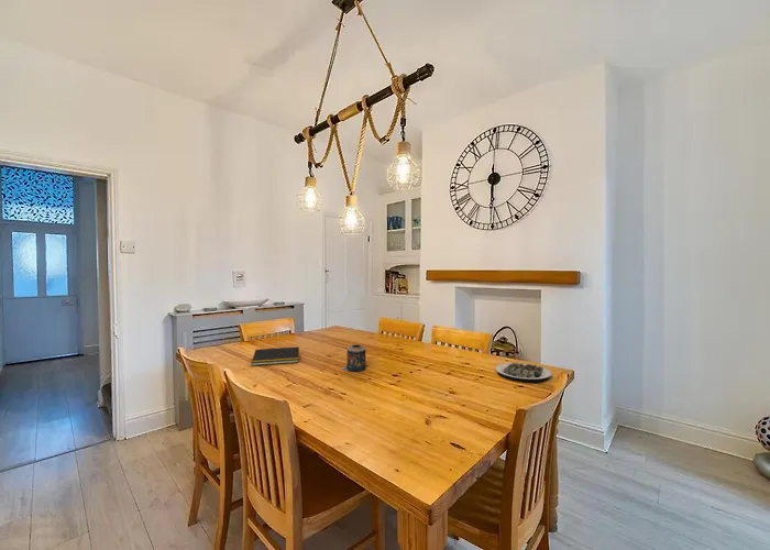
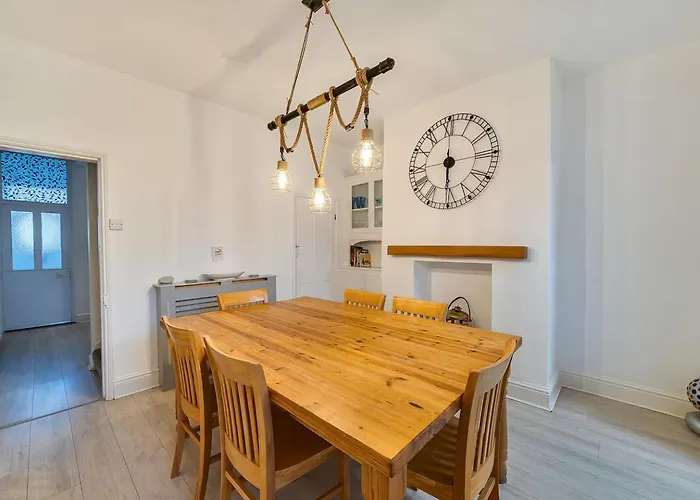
- notepad [251,345,300,366]
- plate [495,362,553,383]
- candle [341,343,366,373]
